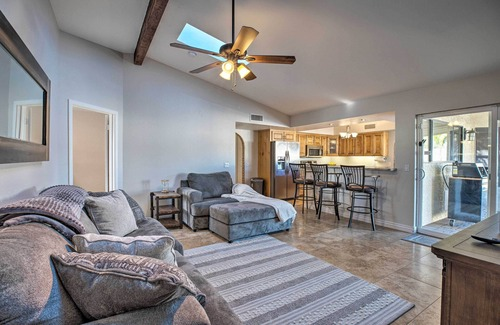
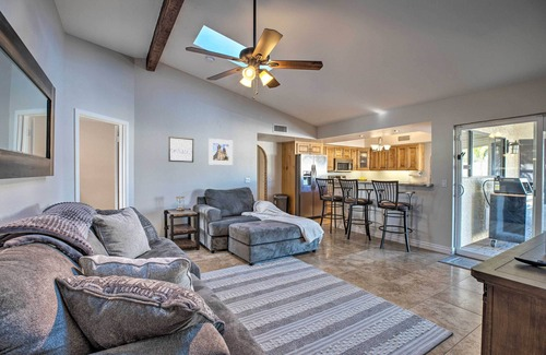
+ wall art [167,135,194,164]
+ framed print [207,138,234,166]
